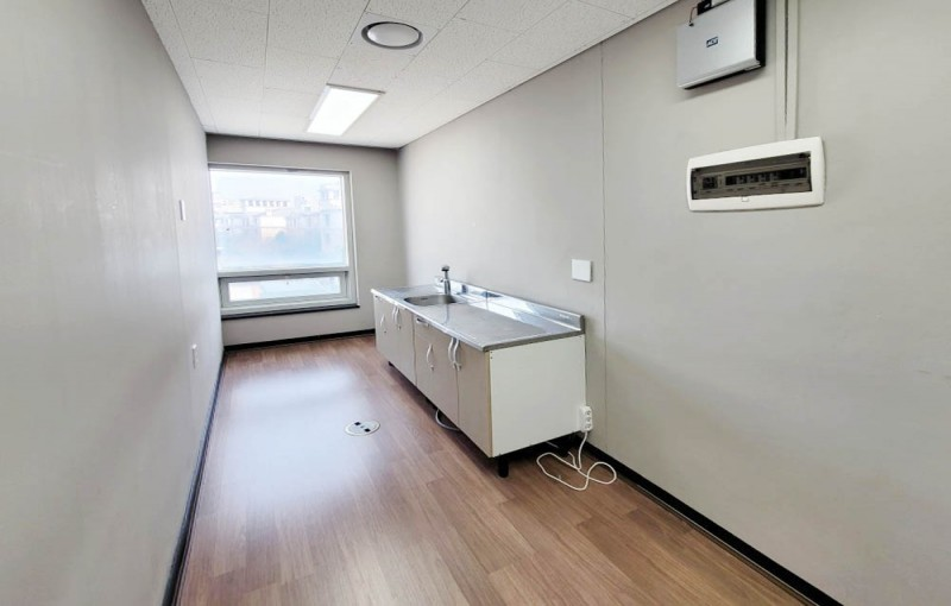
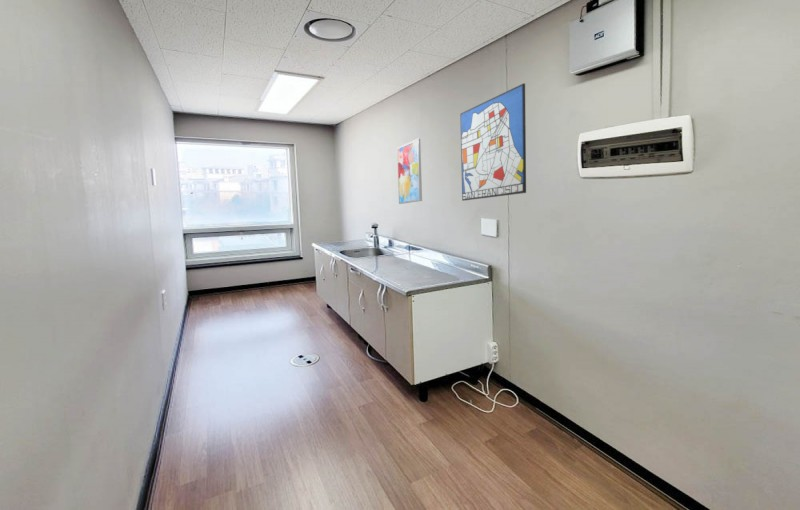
+ wall art [396,138,423,205]
+ wall art [459,82,527,202]
